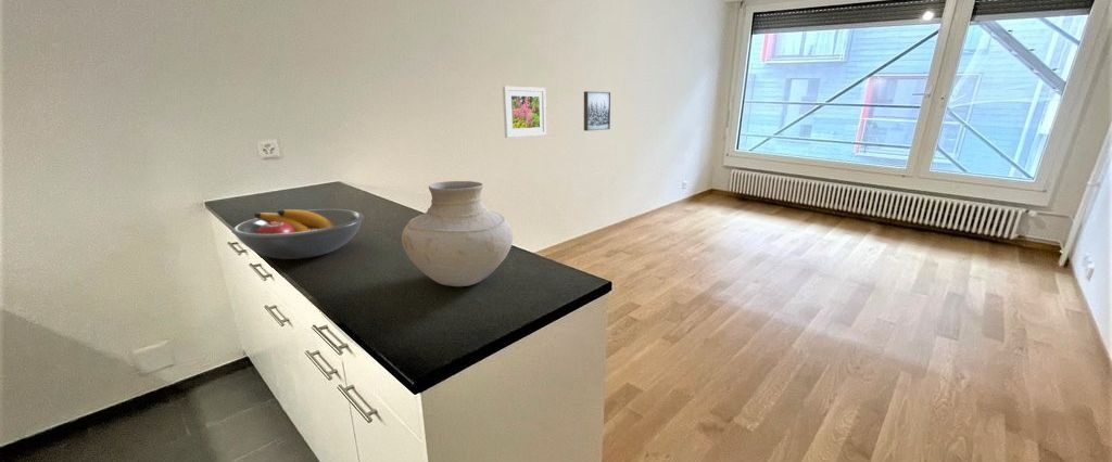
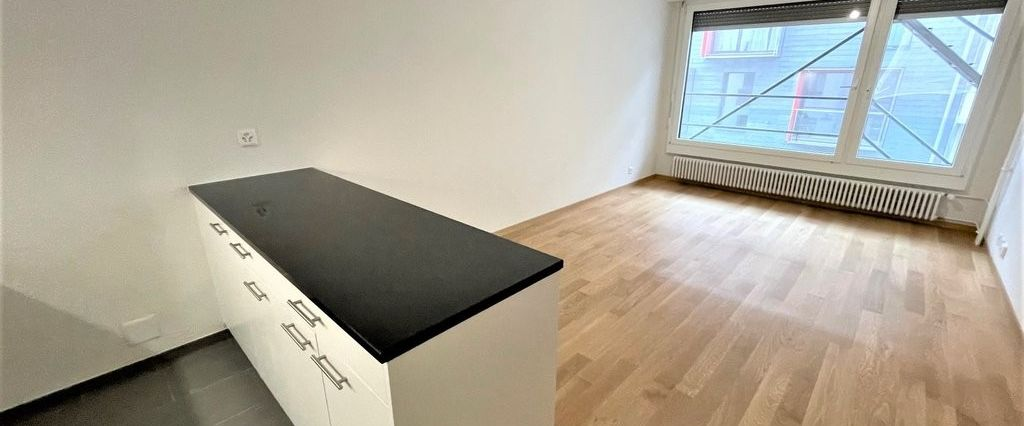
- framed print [502,86,547,139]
- wall art [583,90,611,132]
- fruit bowl [230,208,365,260]
- vase [401,180,514,287]
